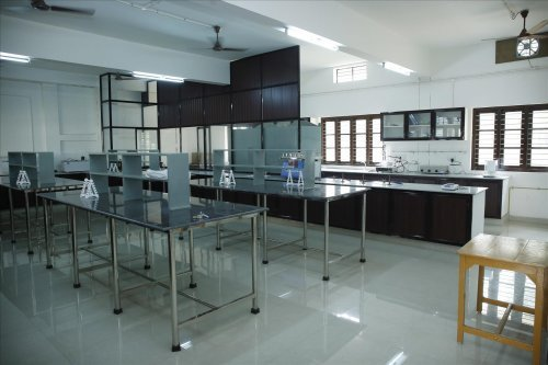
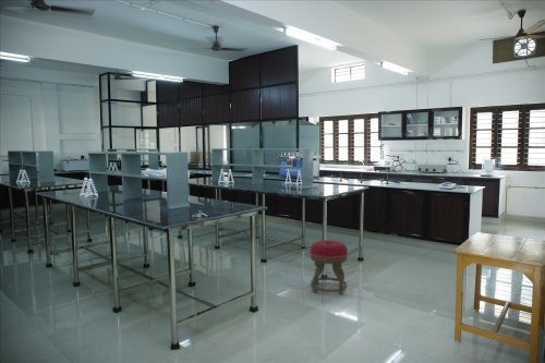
+ stool [308,239,349,295]
